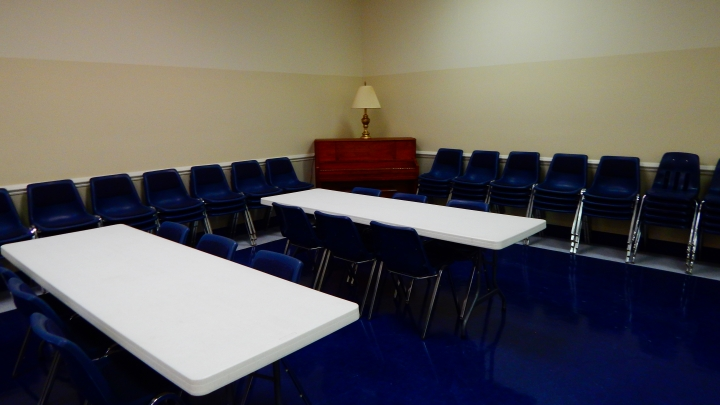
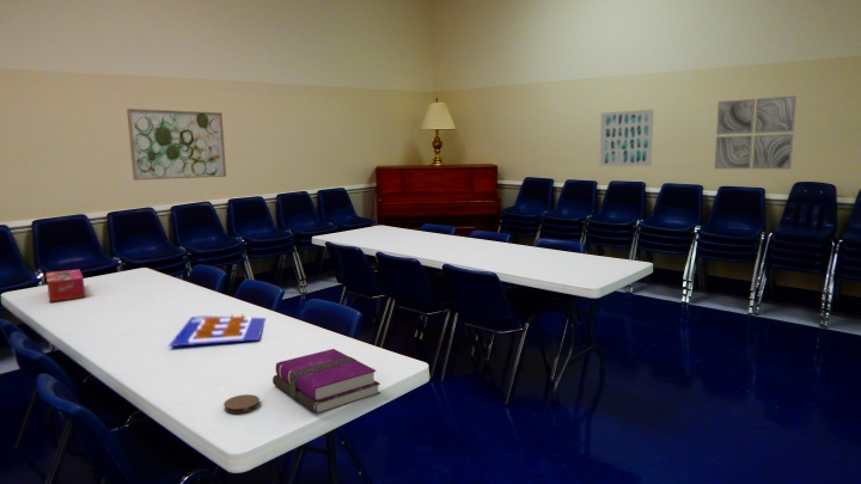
+ poster [167,313,267,348]
+ wall art [714,94,798,171]
+ tissue box [45,268,86,302]
+ hardback book [271,348,381,415]
+ wall art [598,109,655,167]
+ wall art [126,108,227,182]
+ coaster [222,393,261,415]
